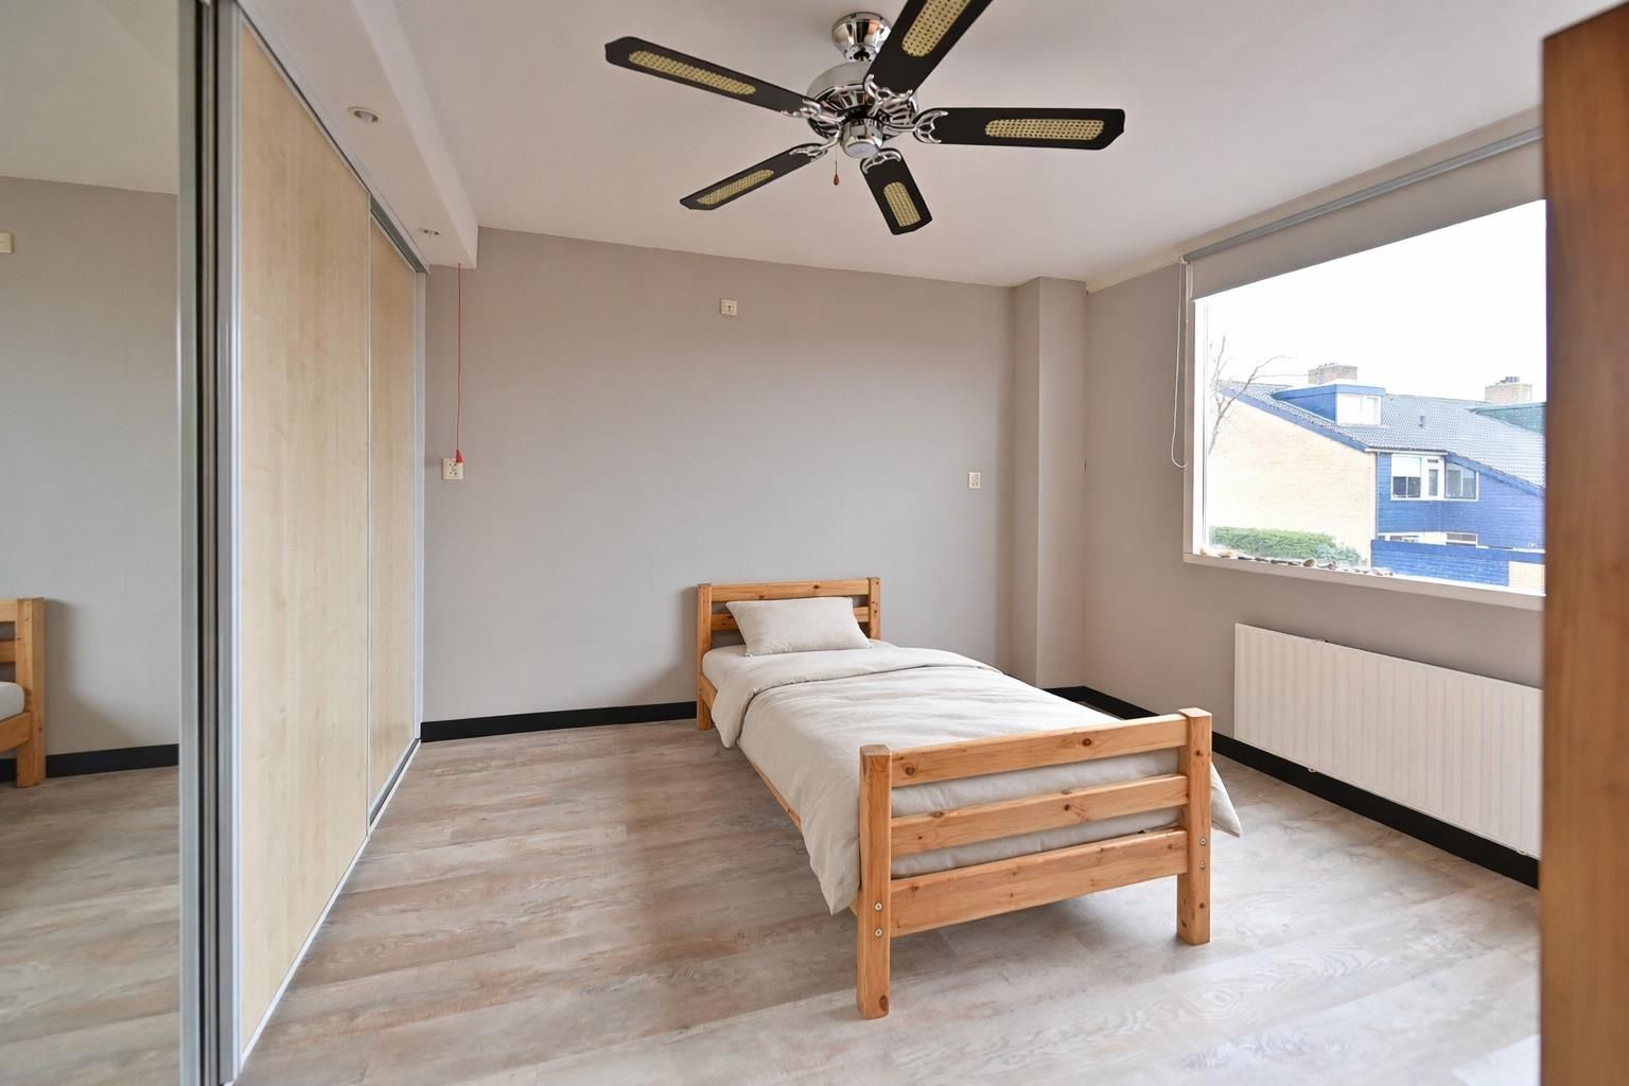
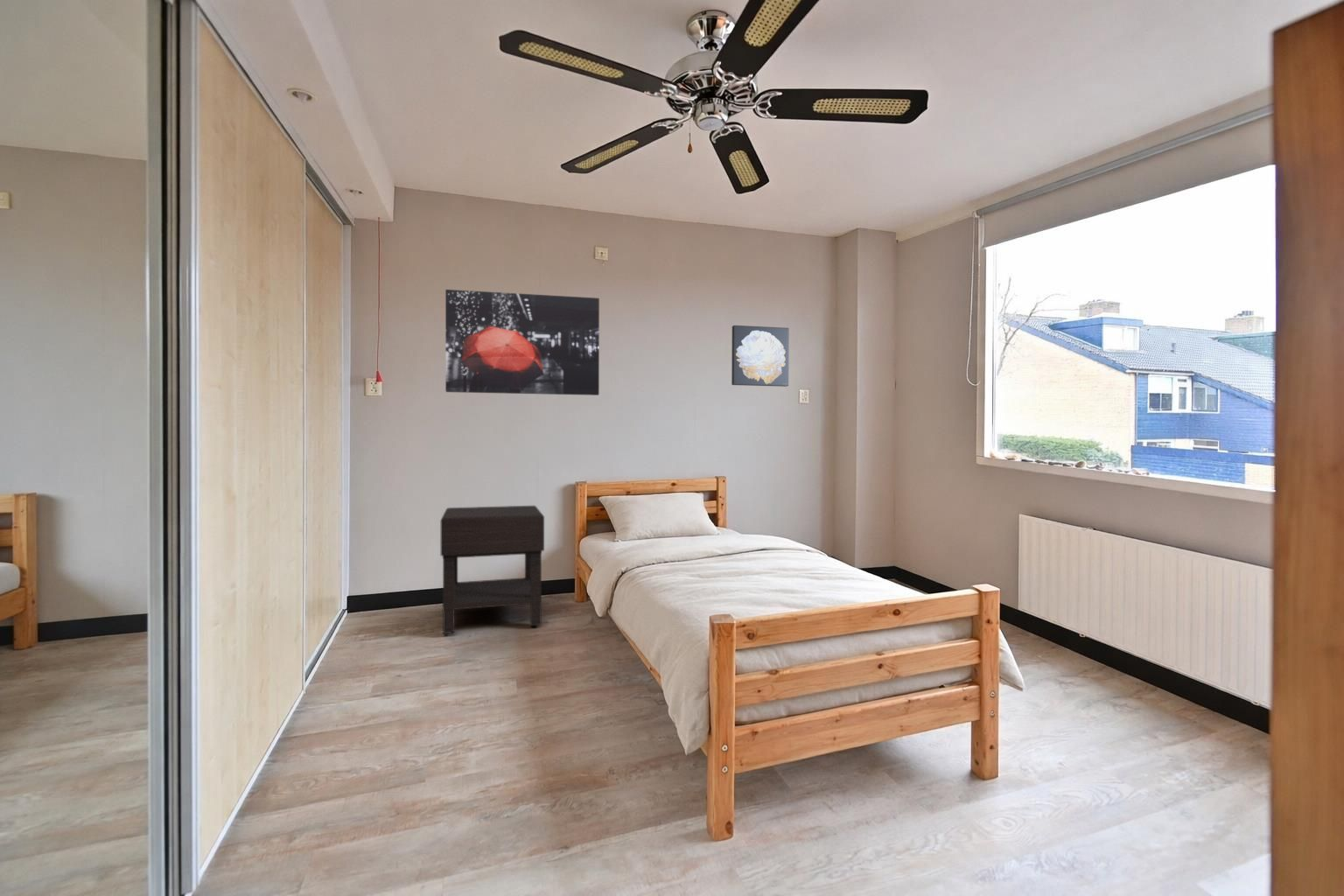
+ wall art [731,325,789,388]
+ nightstand [439,505,545,634]
+ wall art [444,289,600,396]
